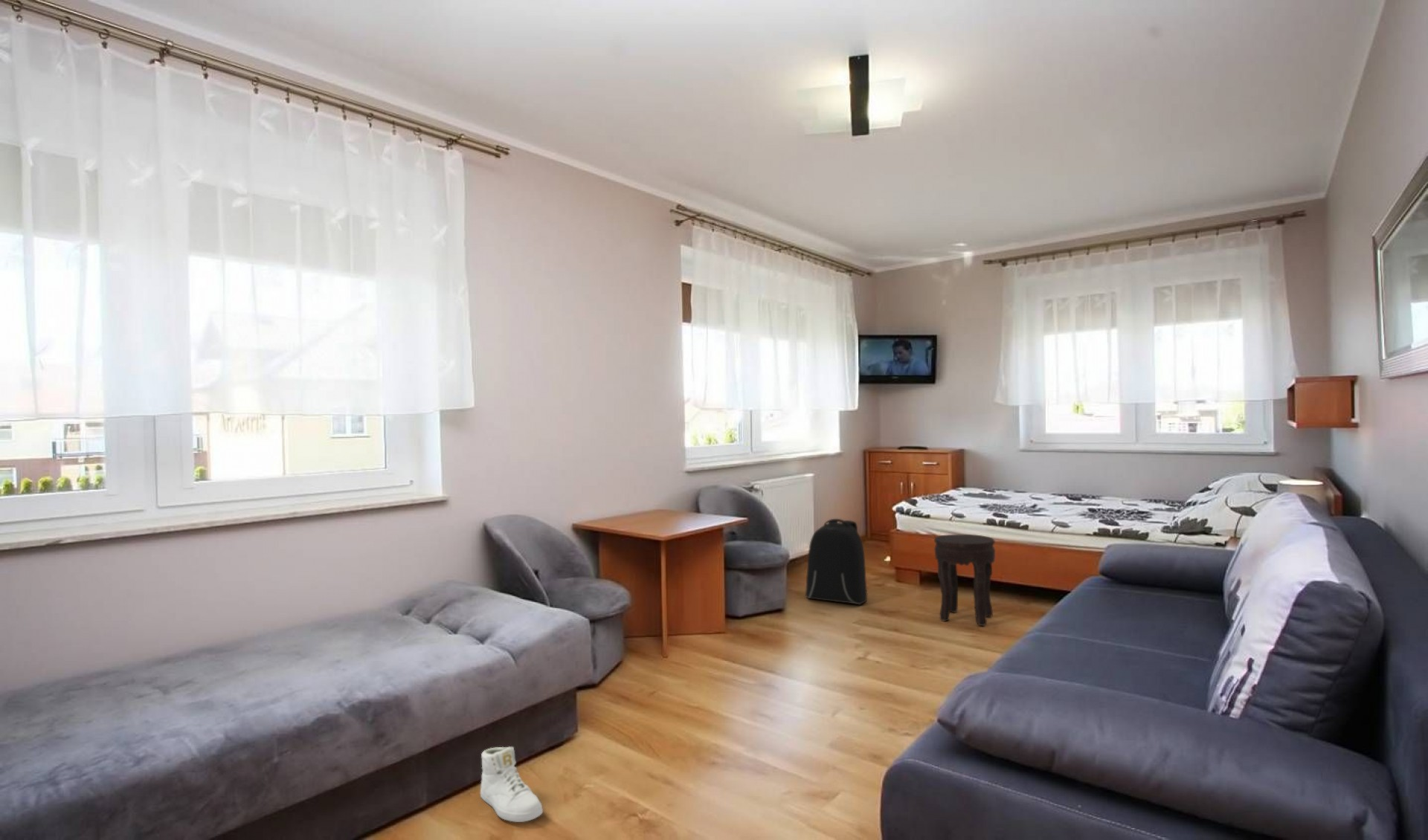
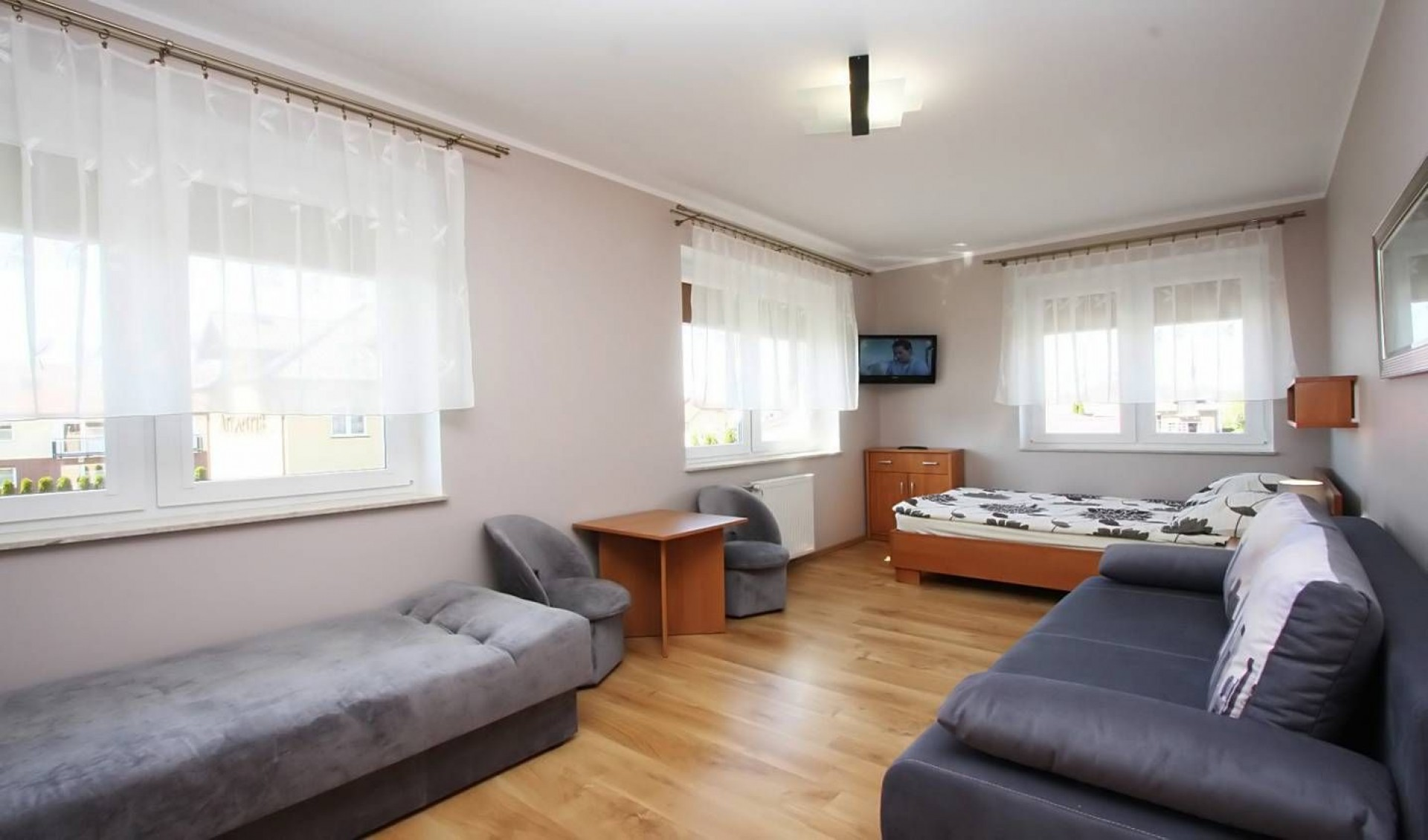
- sneaker [480,746,544,823]
- backpack [805,518,868,605]
- side table [933,534,996,627]
